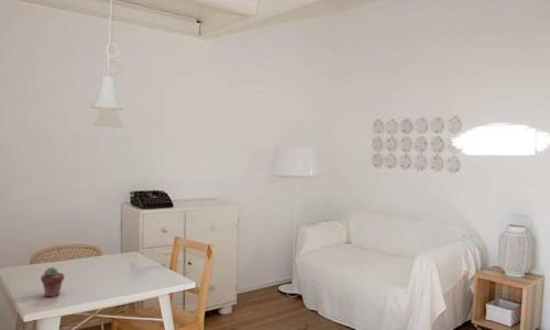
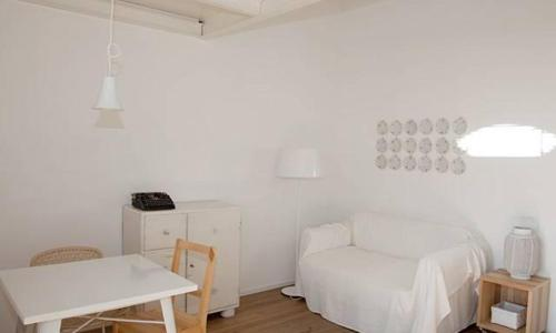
- potted succulent [40,266,65,298]
